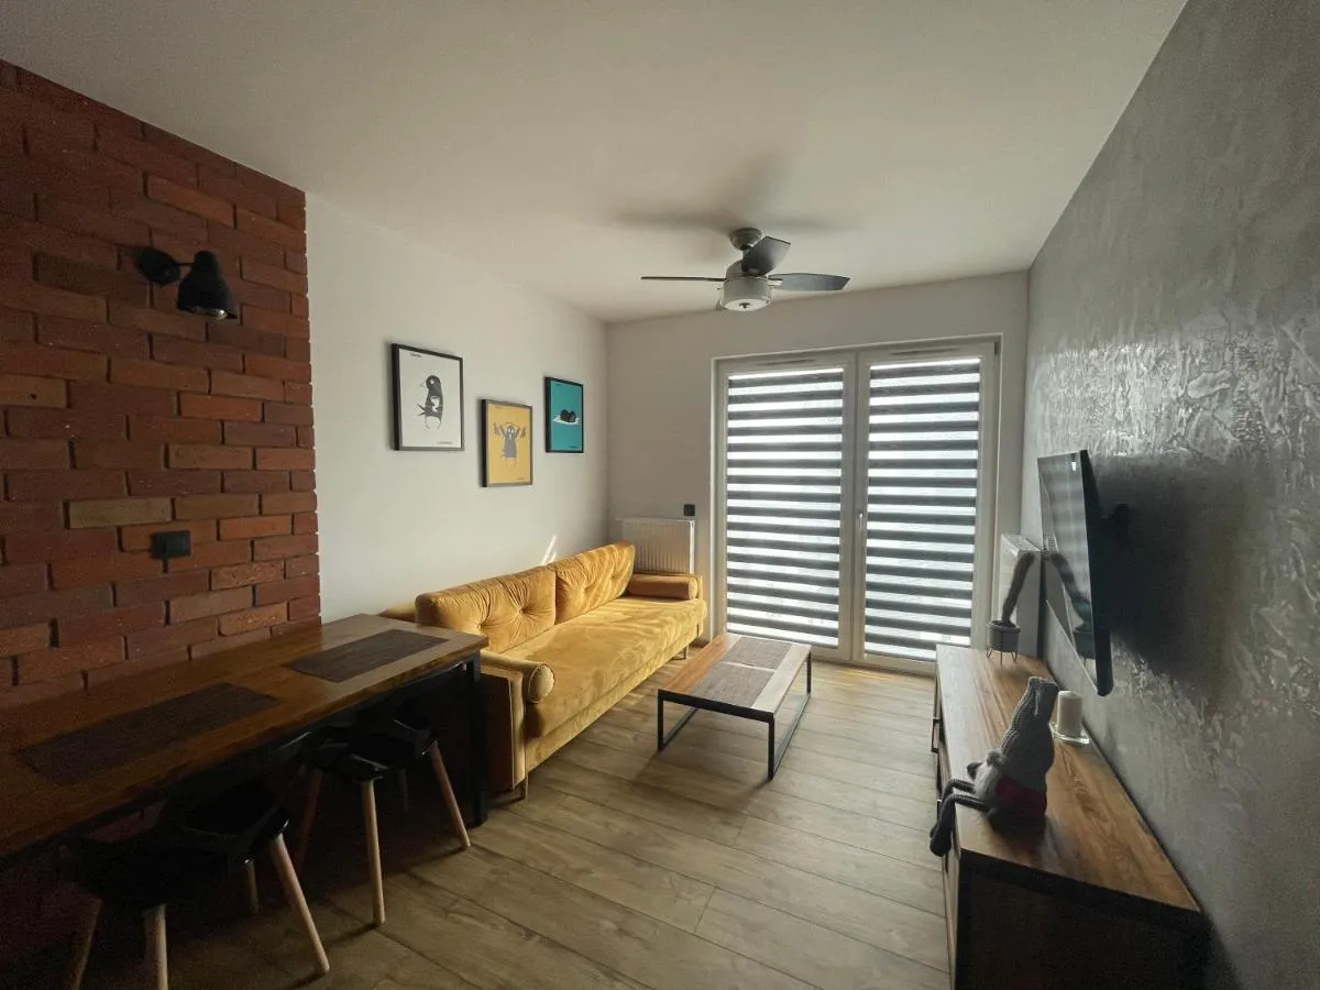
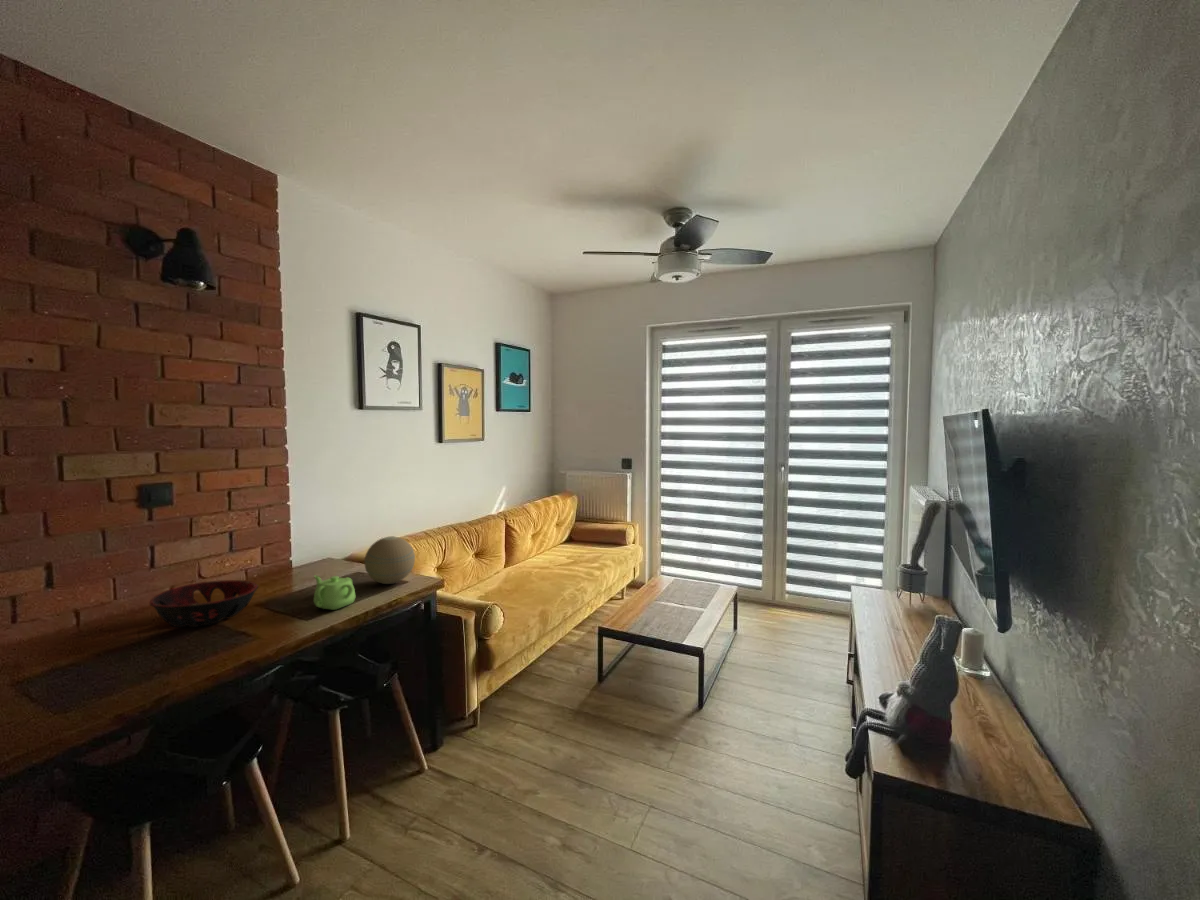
+ decorative orb [363,536,416,585]
+ decorative bowl [148,579,259,628]
+ teapot [313,575,356,611]
